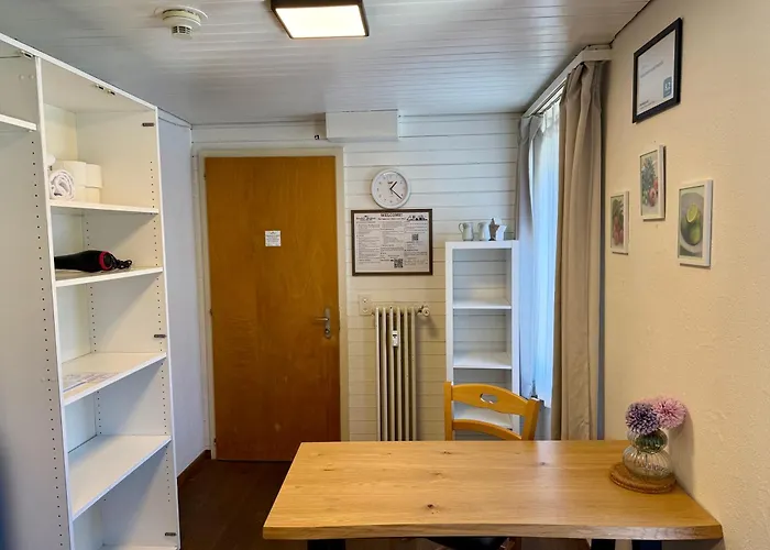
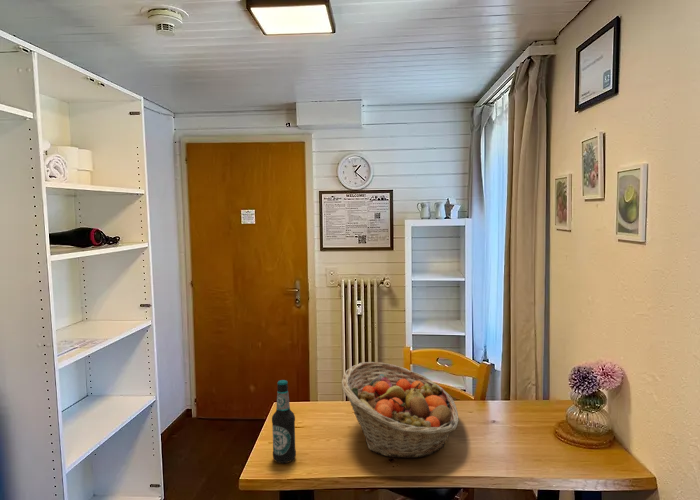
+ bottle [271,379,297,464]
+ fruit basket [341,361,460,459]
